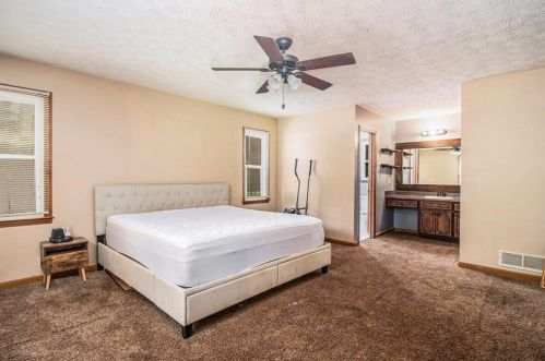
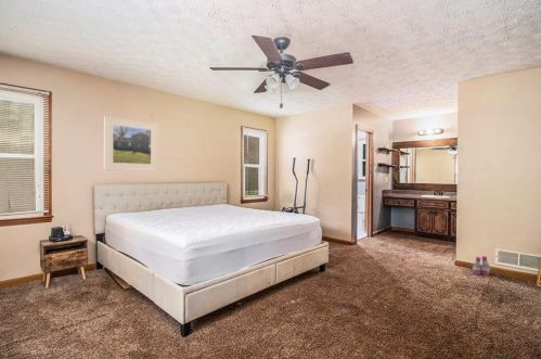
+ boots [471,255,492,277]
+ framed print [103,115,159,172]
